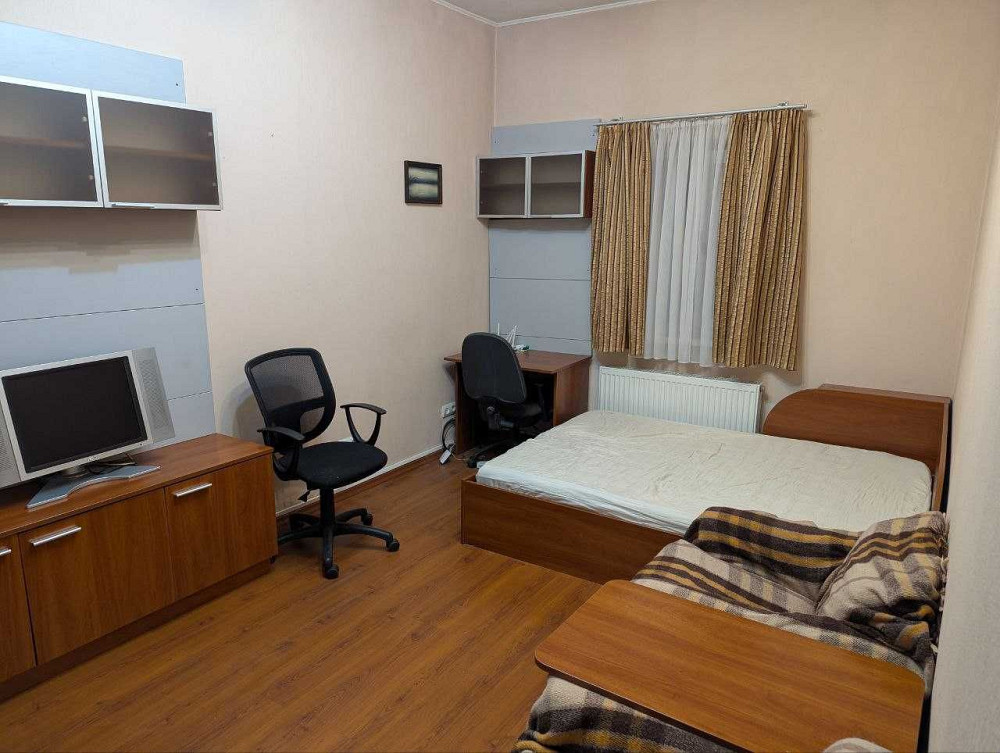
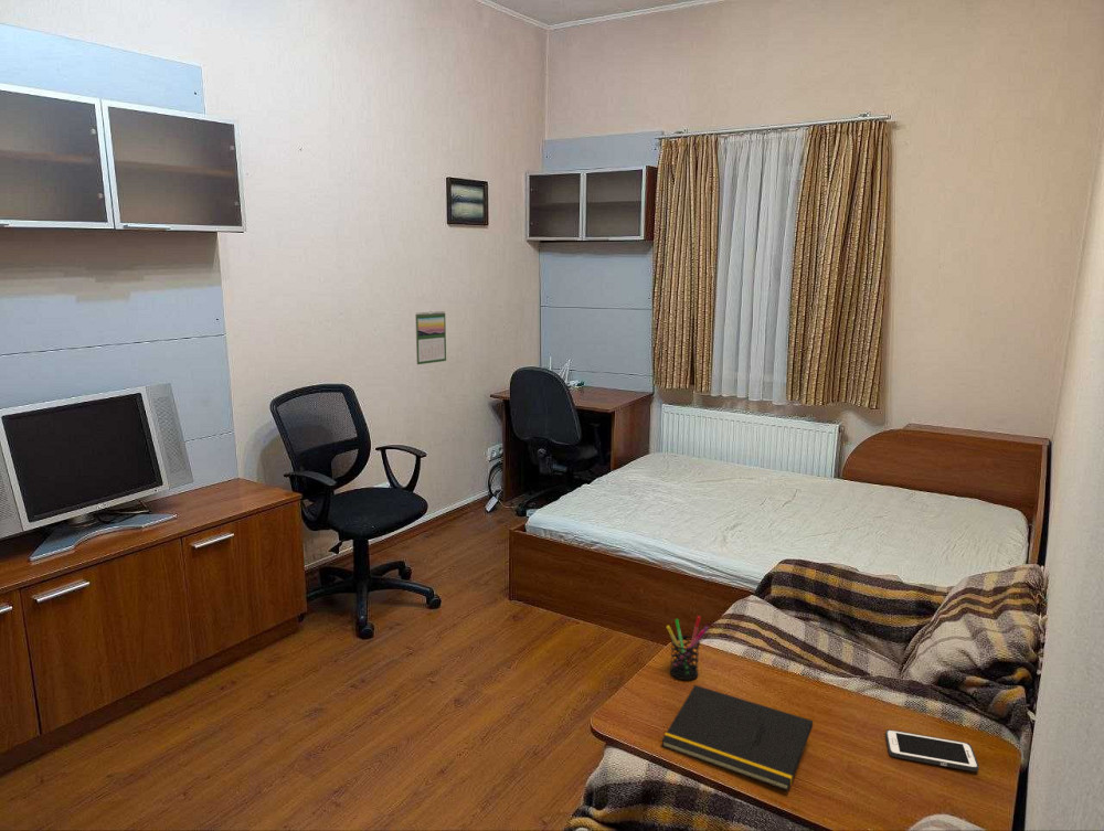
+ pen holder [666,615,710,681]
+ calendar [414,310,447,365]
+ cell phone [884,728,980,773]
+ notepad [660,684,814,792]
